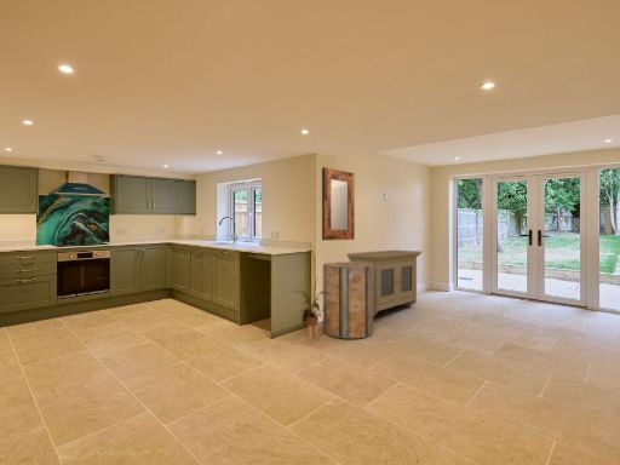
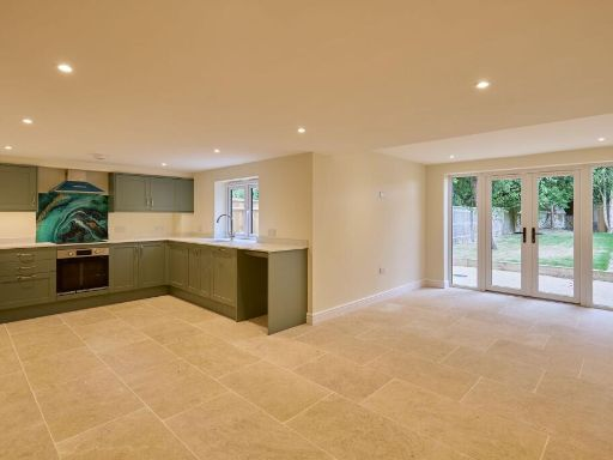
- storage cabinet [346,249,423,317]
- home mirror [321,166,356,241]
- house plant [294,276,332,344]
- trash can [322,262,374,340]
